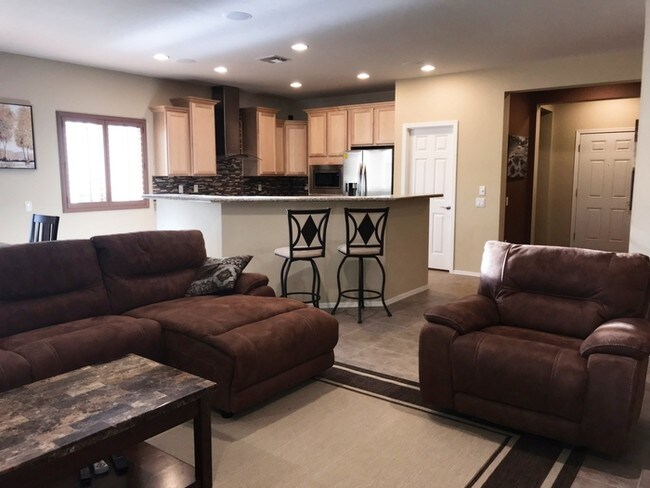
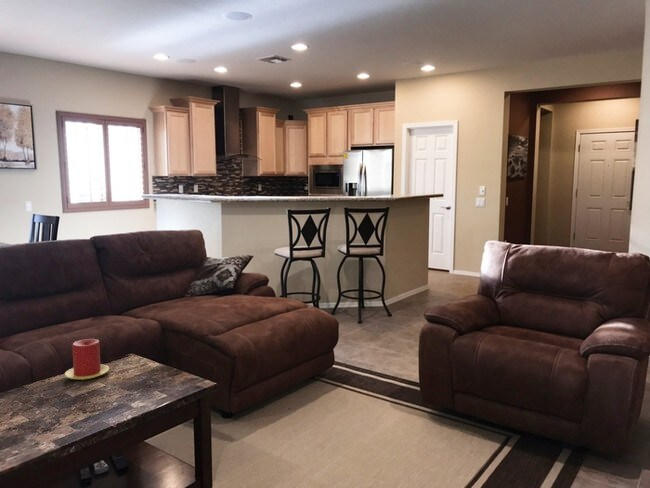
+ candle [64,338,110,381]
